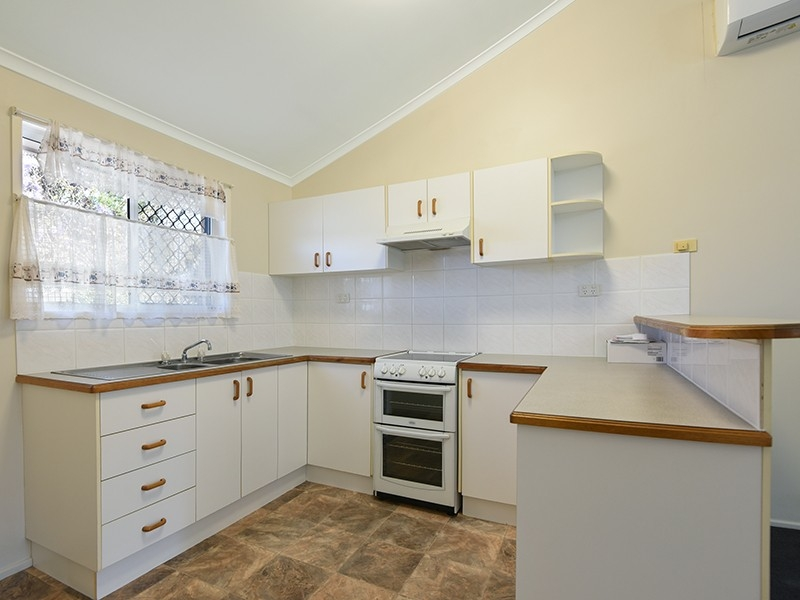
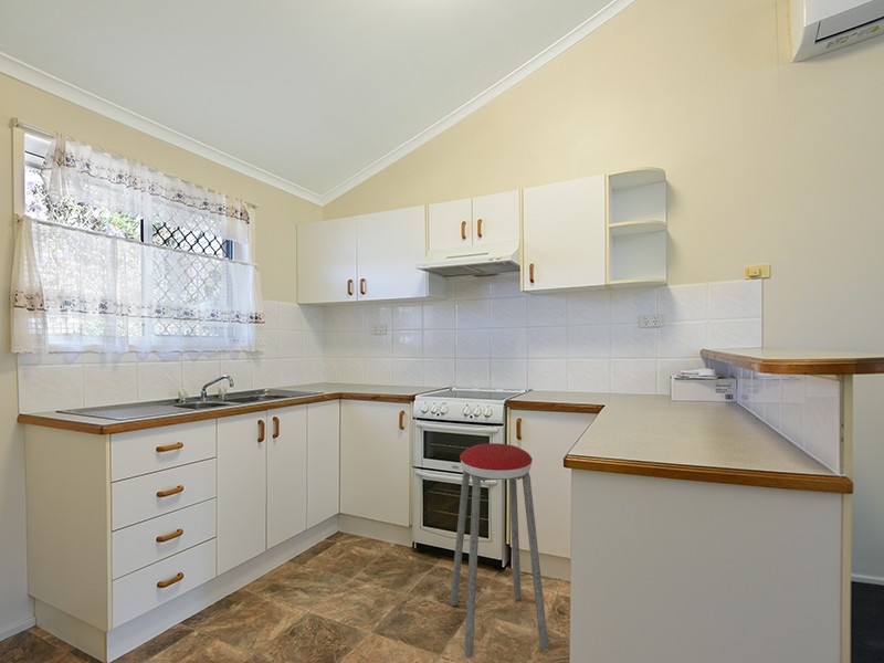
+ music stool [449,442,549,659]
